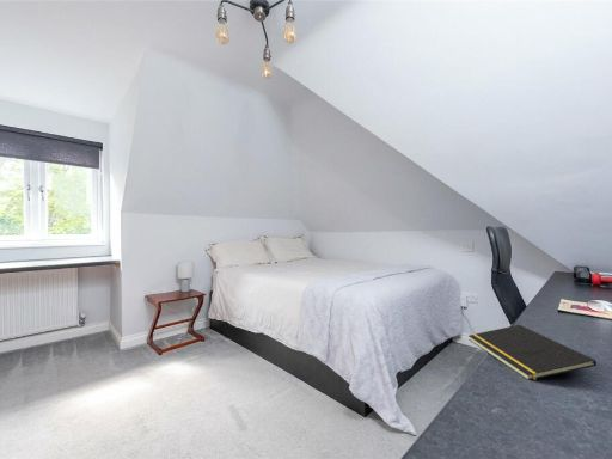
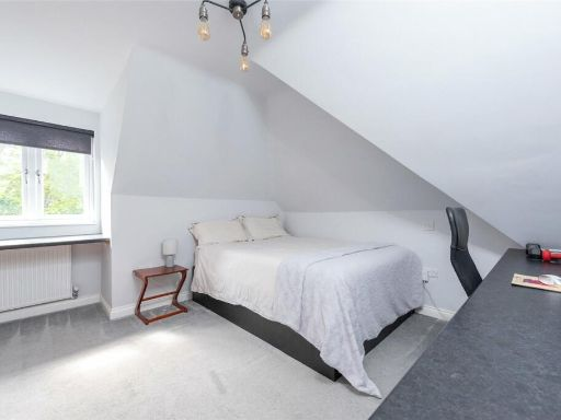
- notepad [467,324,598,381]
